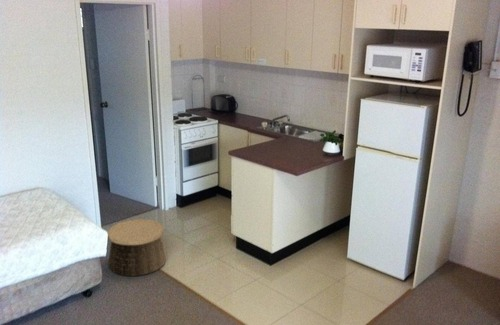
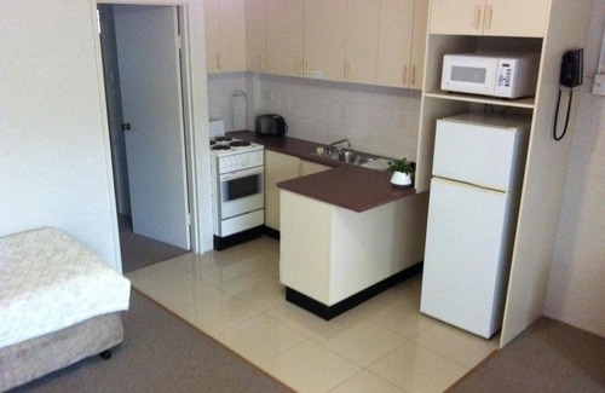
- basket [107,218,167,277]
